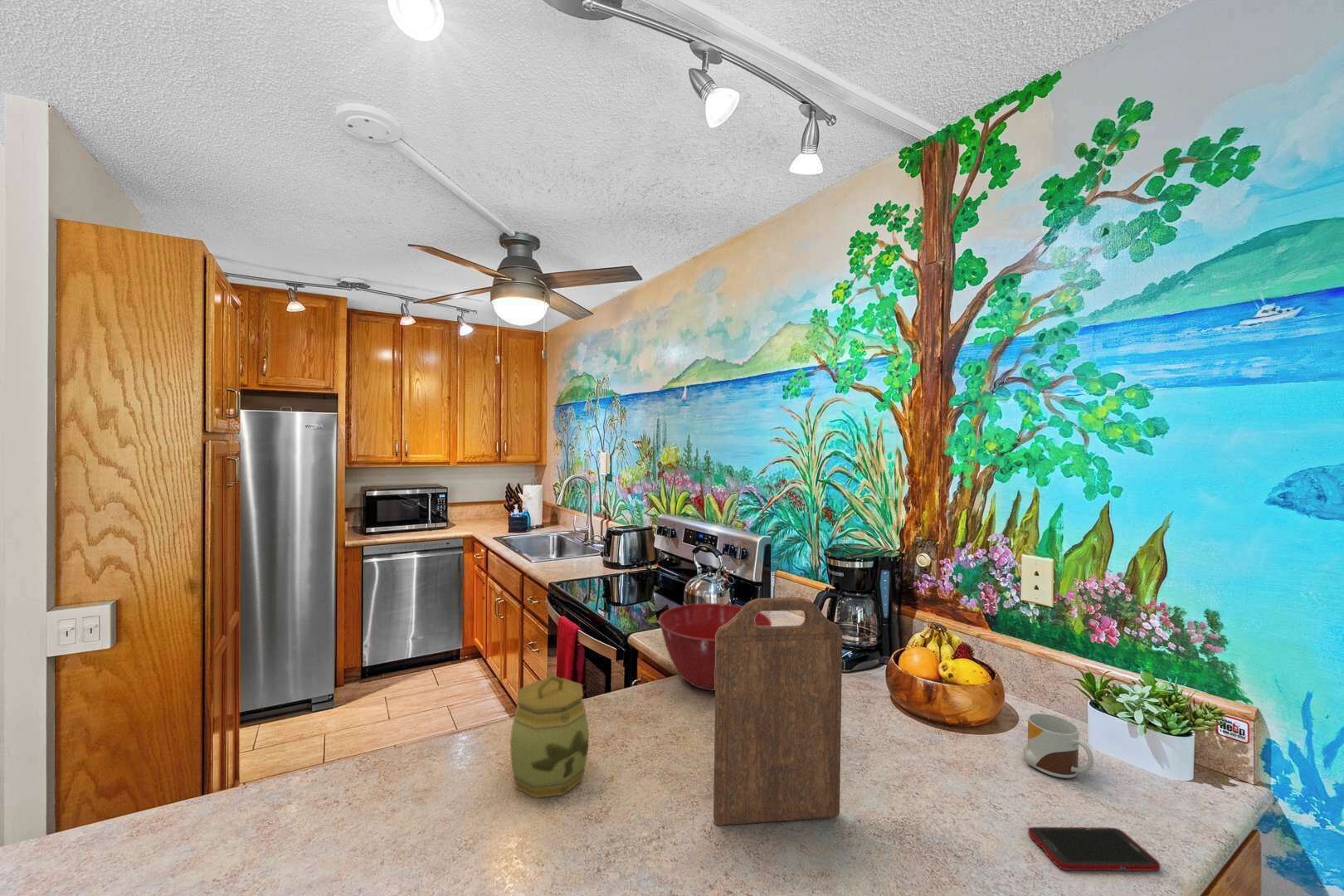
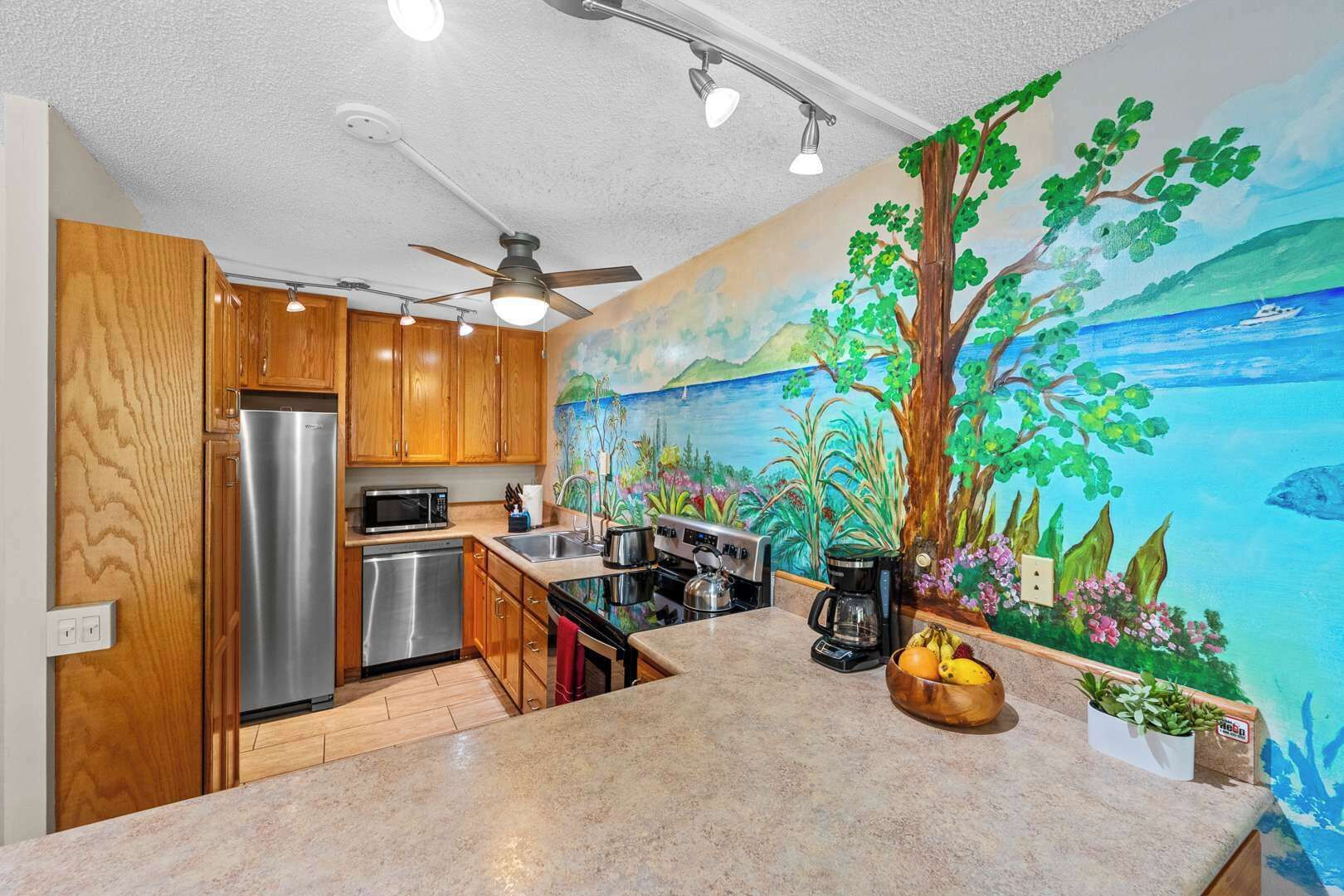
- mixing bowl [658,602,772,692]
- cutting board [713,597,843,826]
- jar [509,674,590,799]
- cell phone [1027,826,1161,872]
- mug [1023,713,1094,779]
